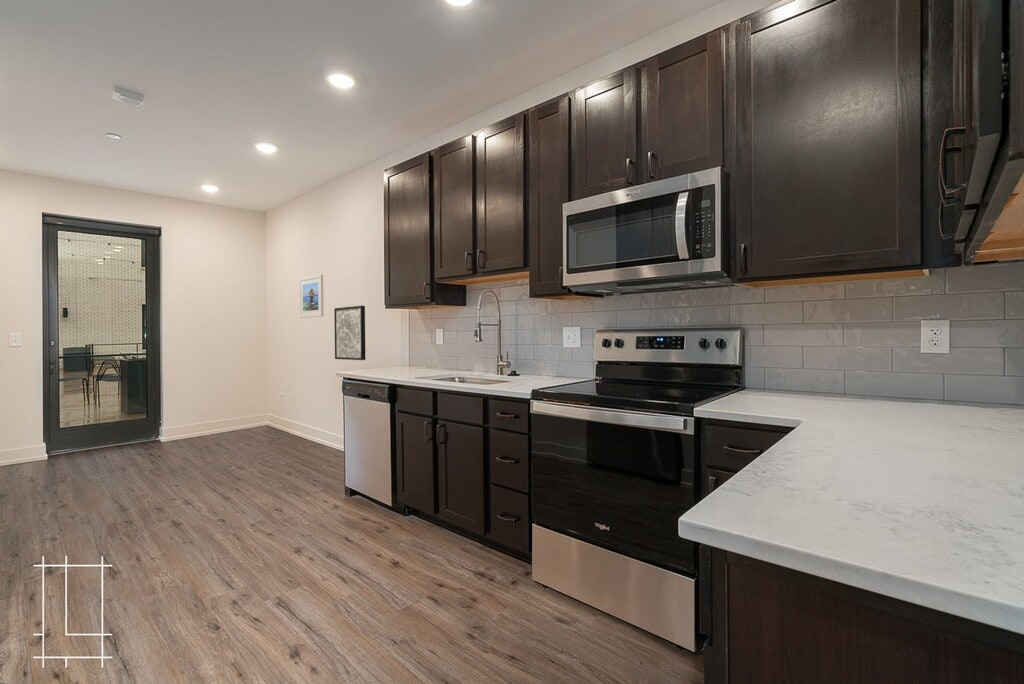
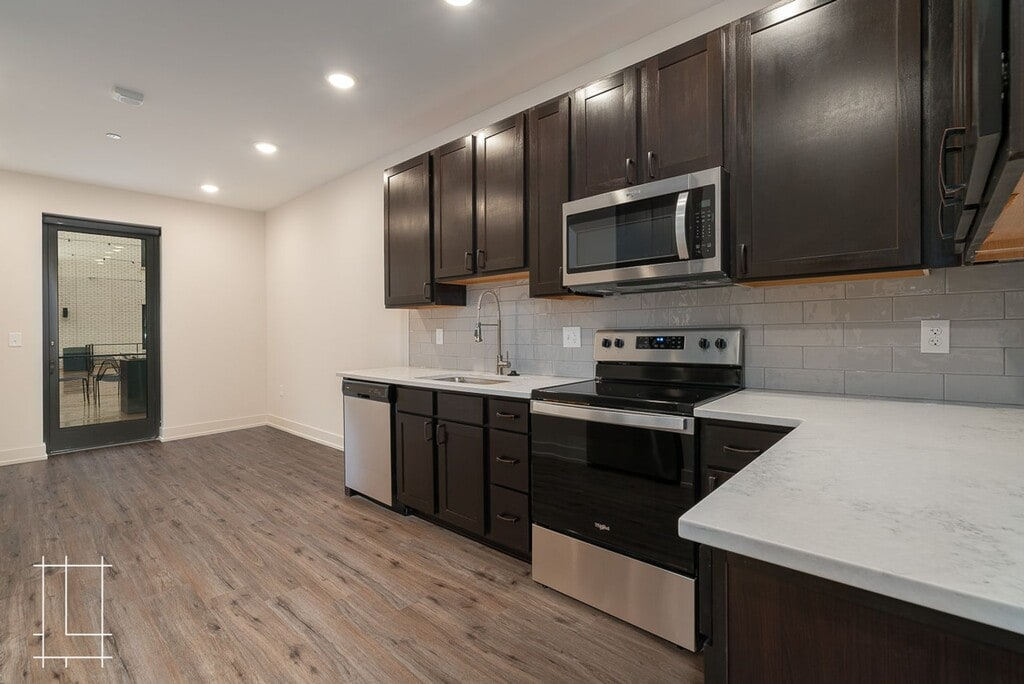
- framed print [298,274,324,319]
- wall art [333,305,366,361]
